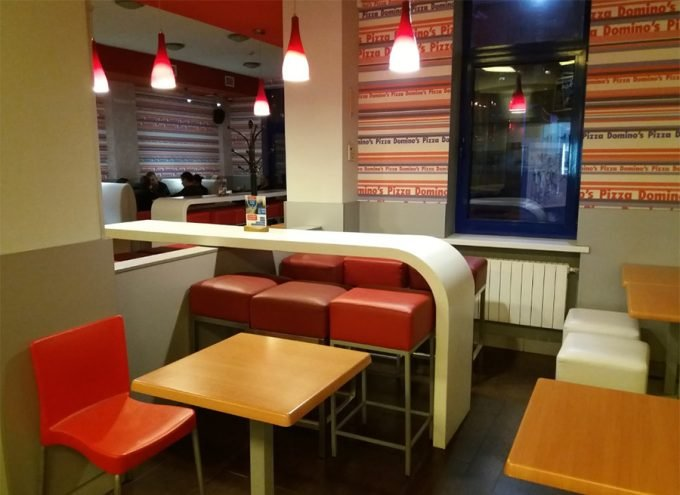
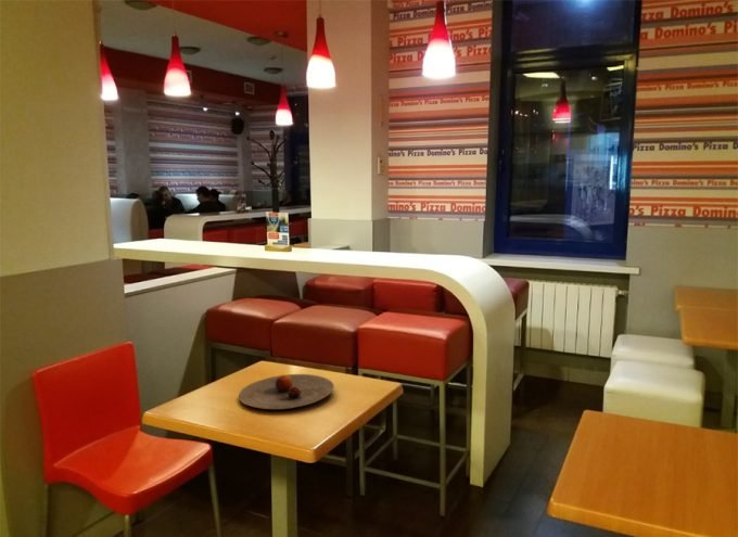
+ plate [238,373,335,410]
